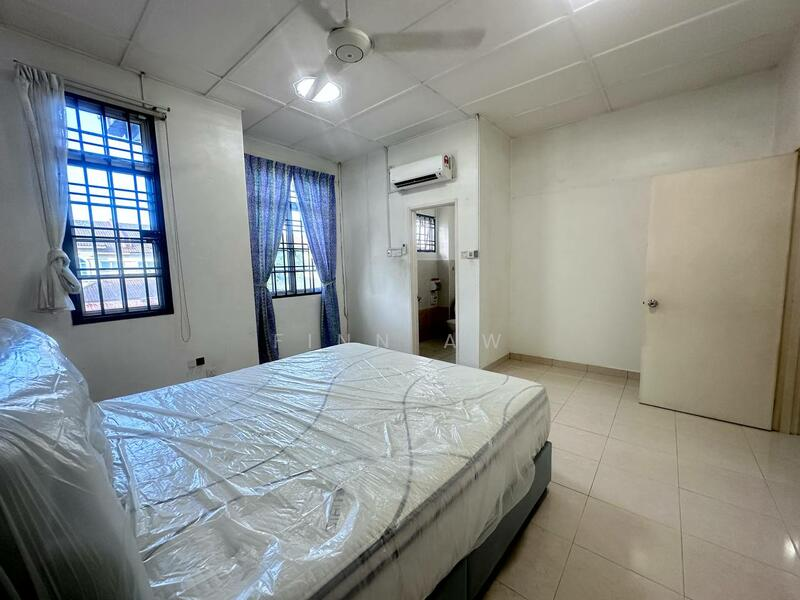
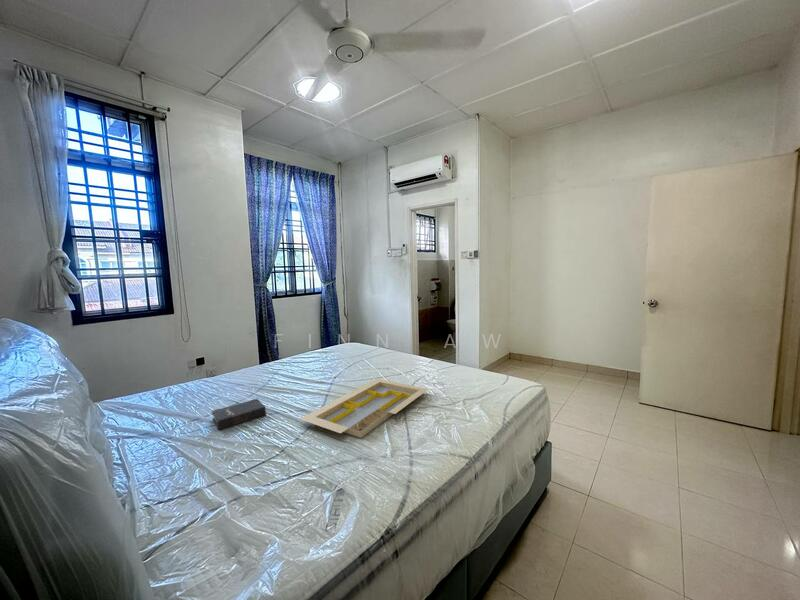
+ serving tray [299,378,429,439]
+ hardback book [211,398,267,431]
